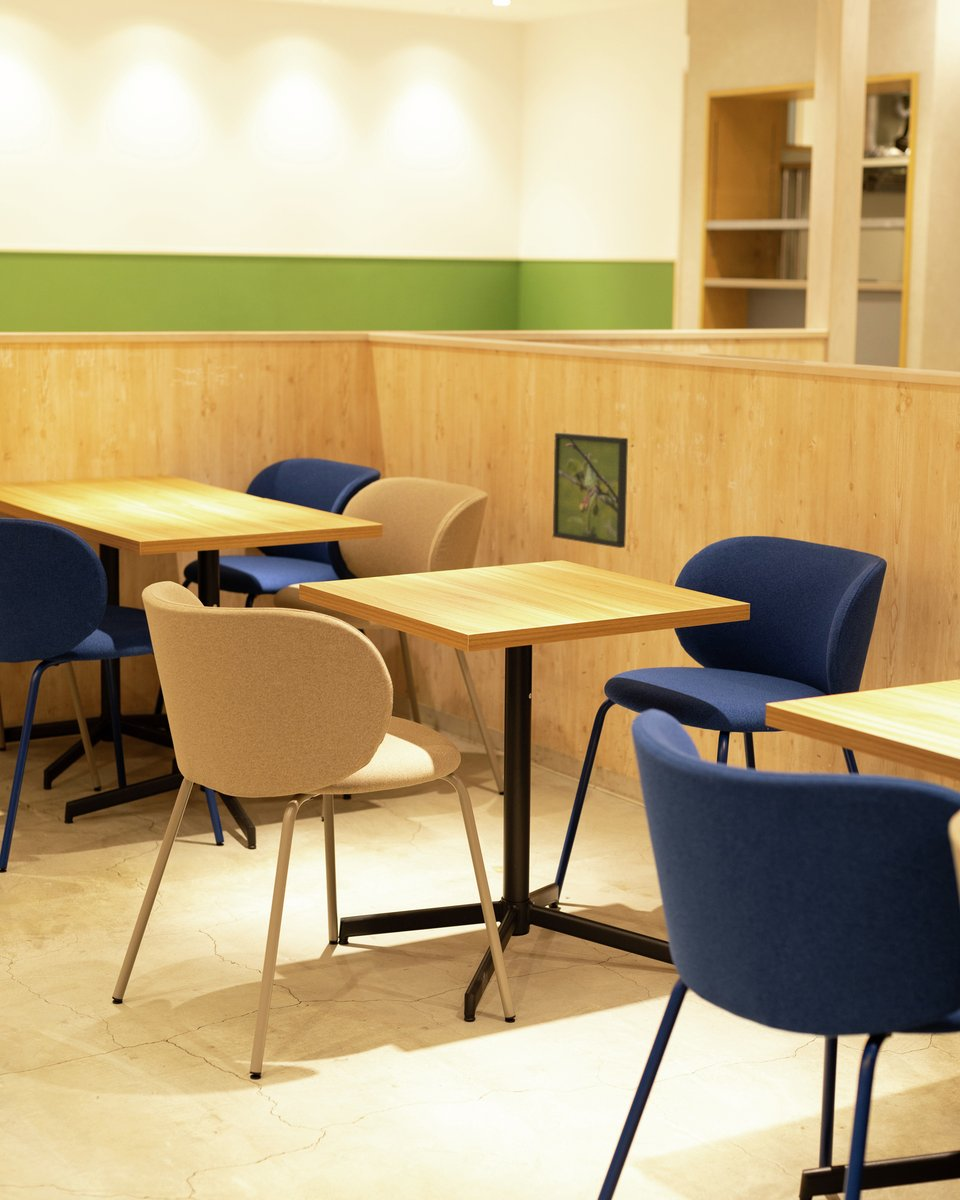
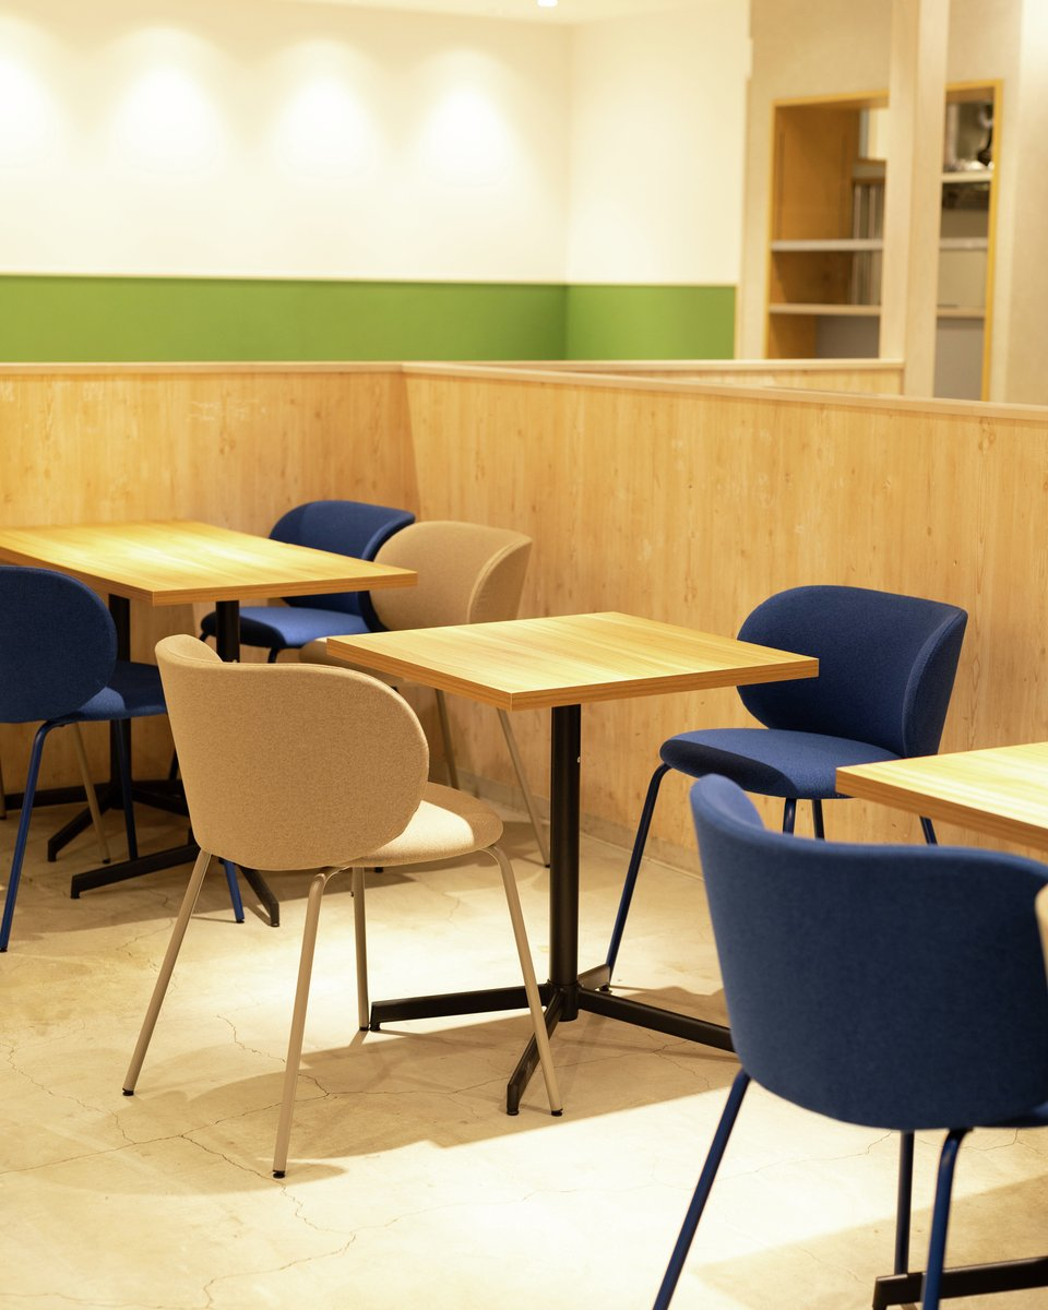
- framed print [552,432,629,549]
